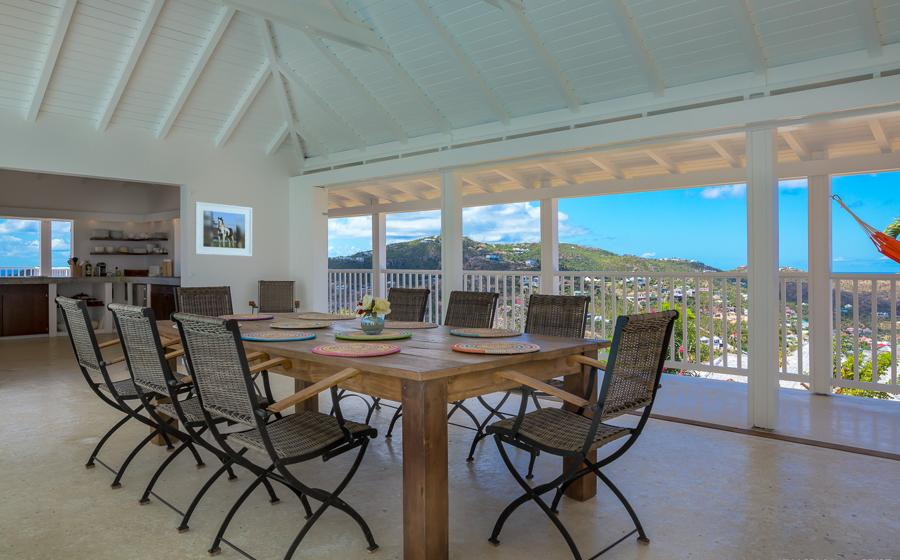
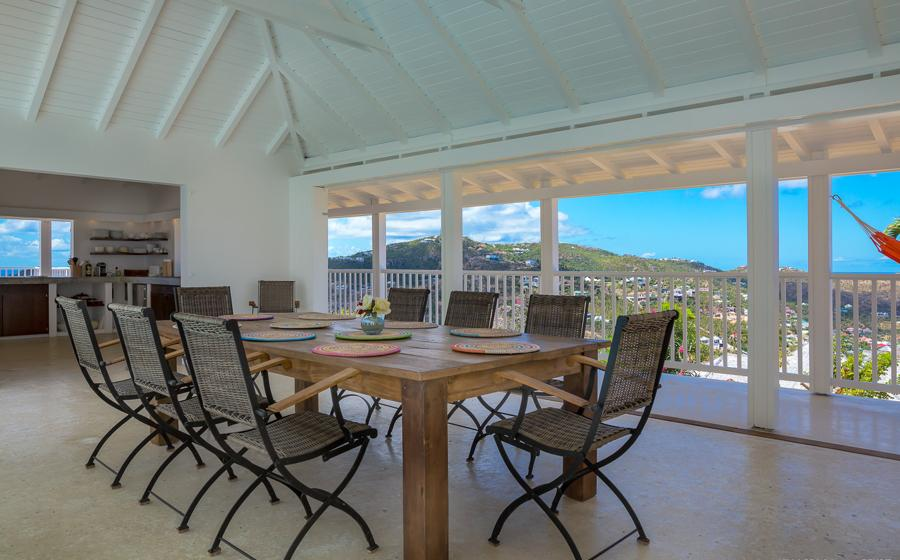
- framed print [194,201,253,257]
